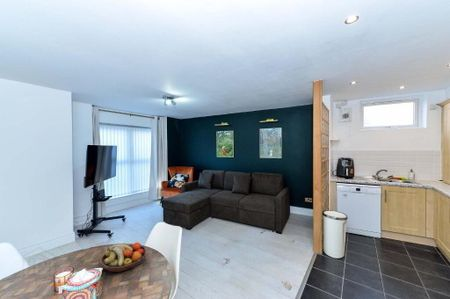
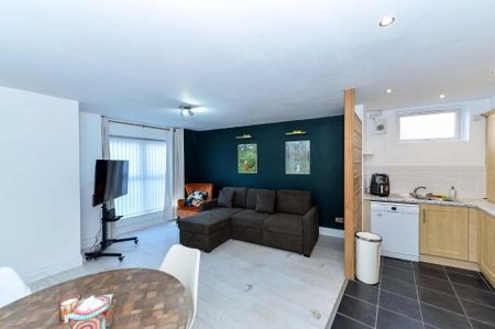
- fruit bowl [99,241,147,273]
